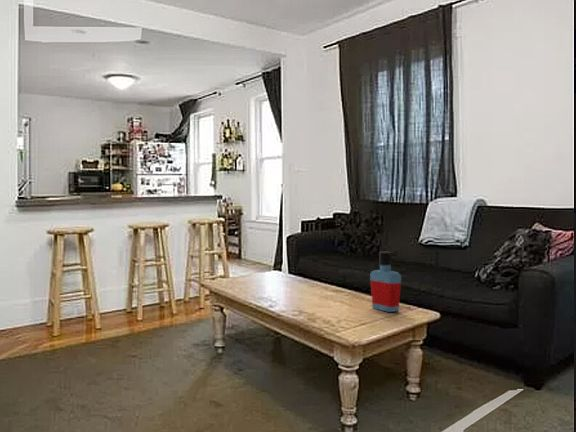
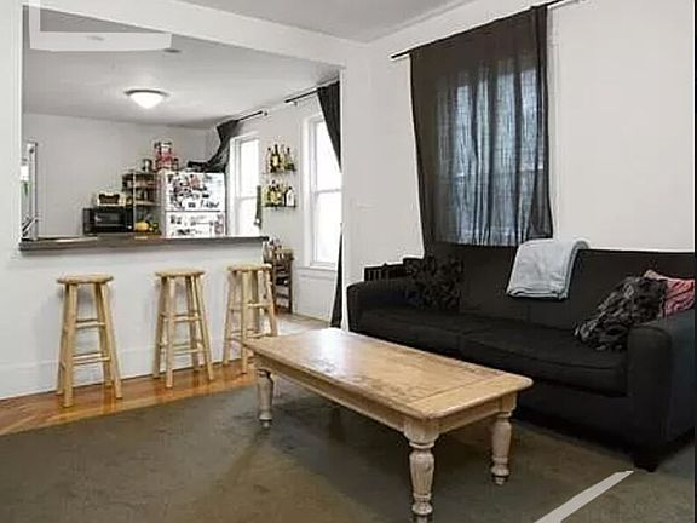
- bottle [369,251,402,313]
